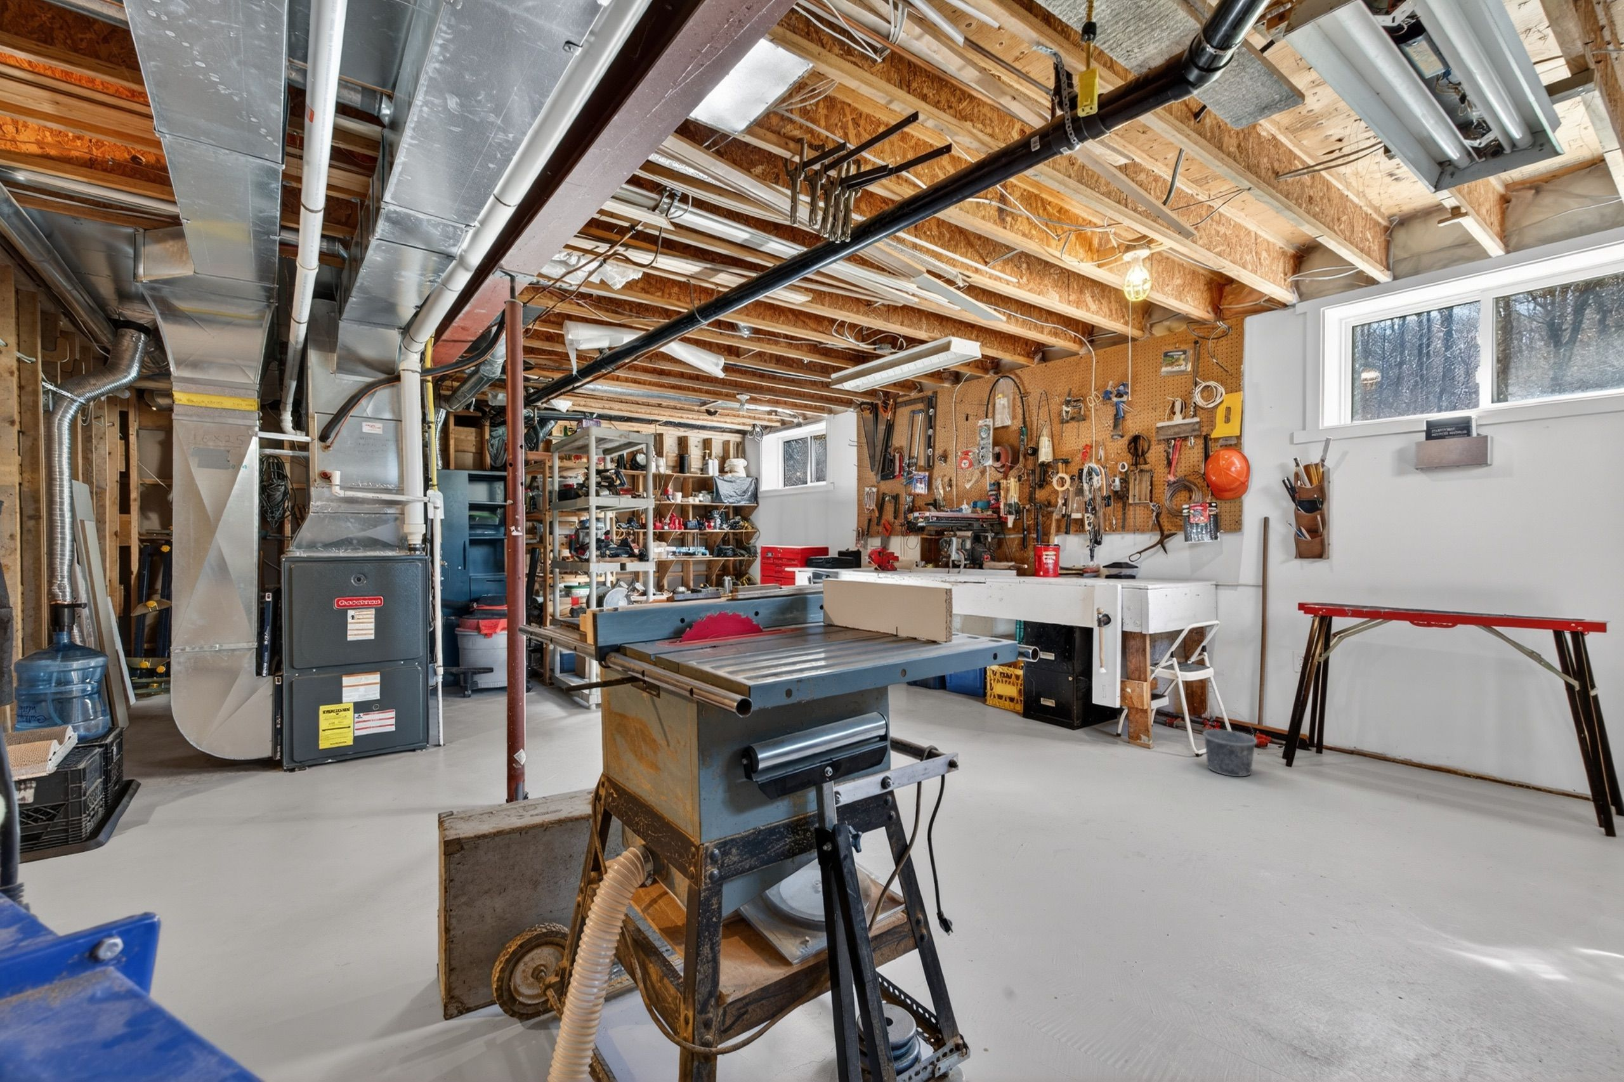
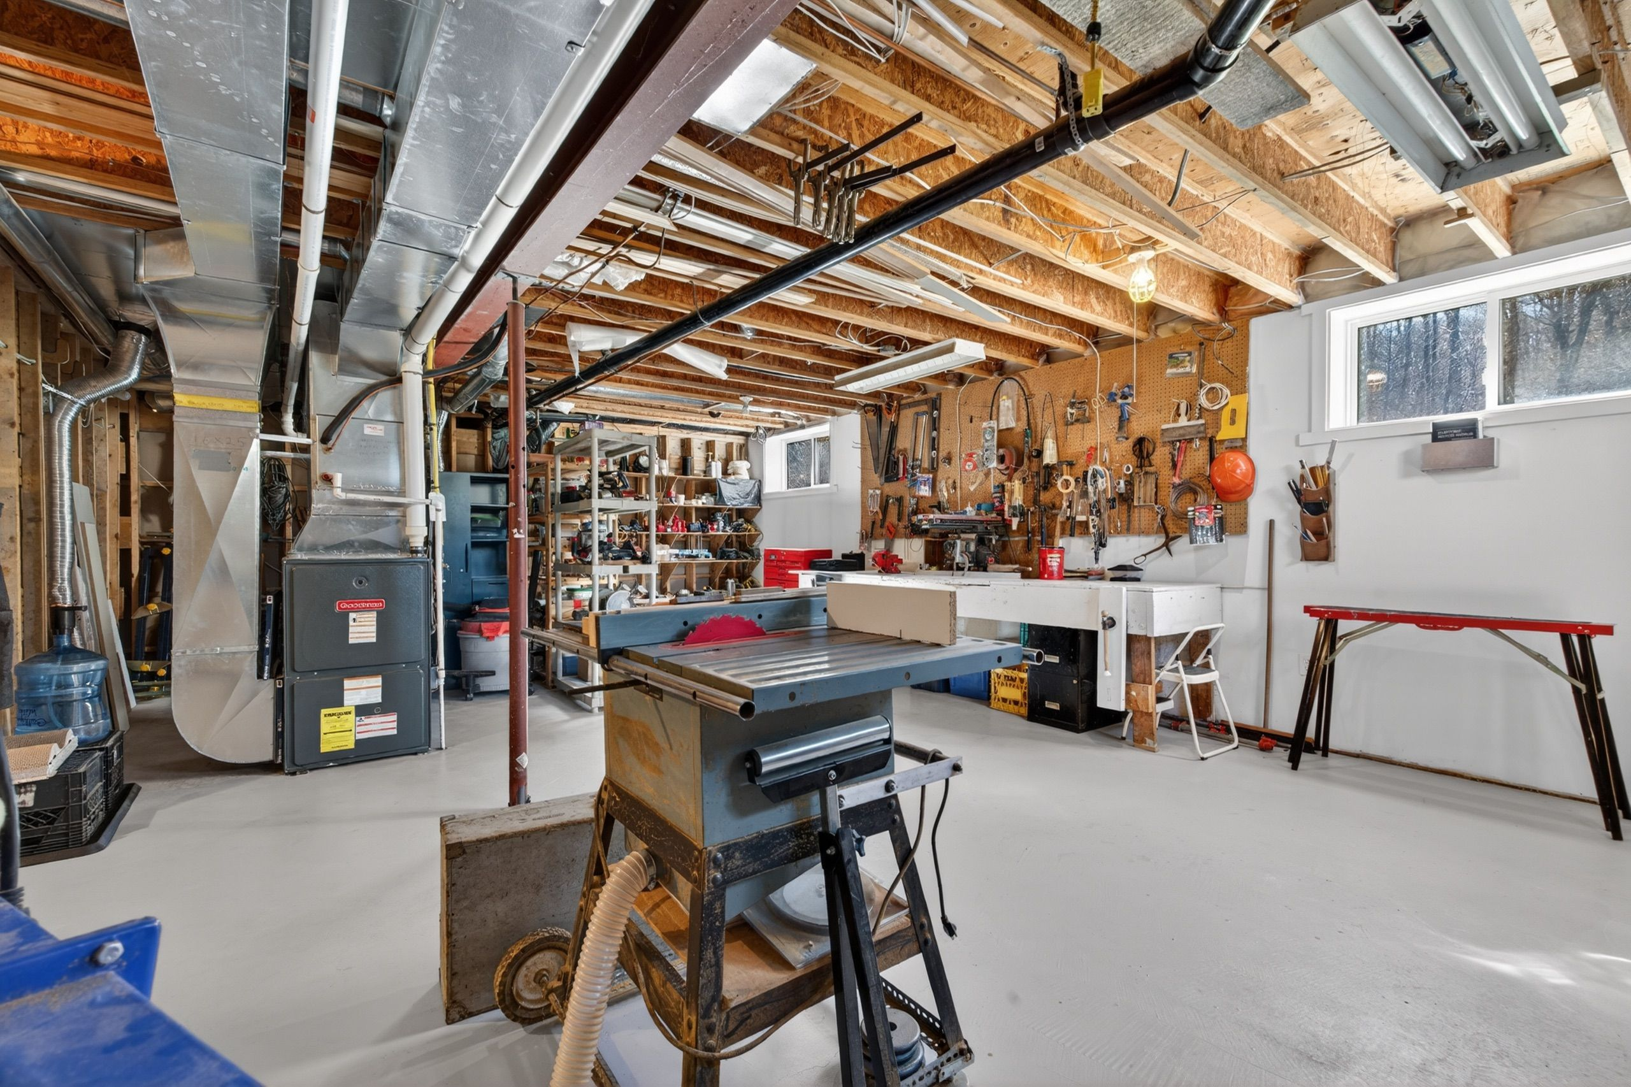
- bucket [1203,710,1258,776]
